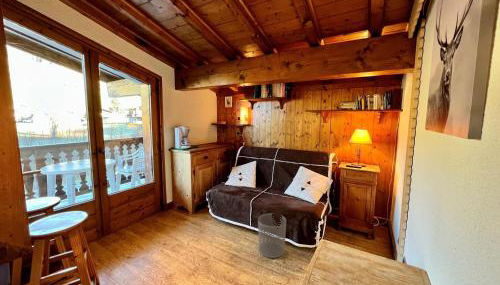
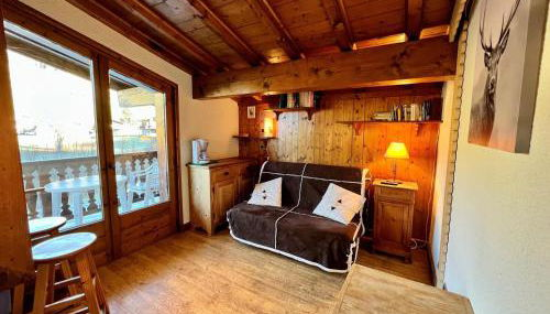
- waste bin [257,212,287,259]
